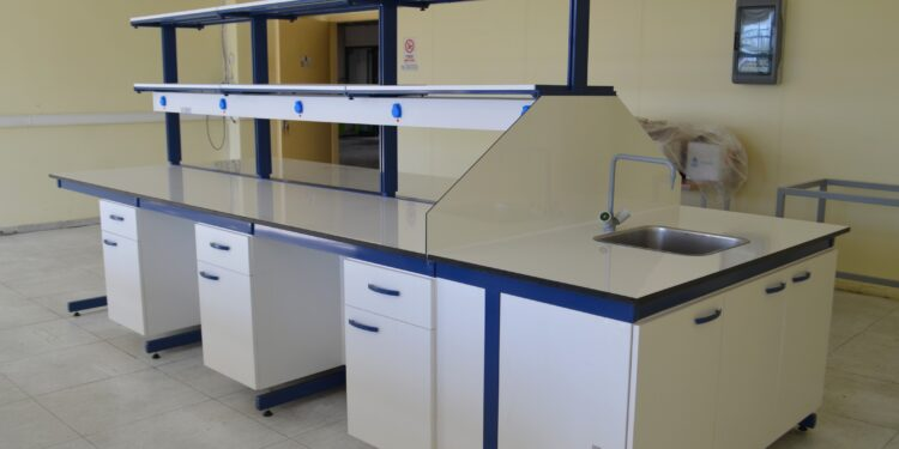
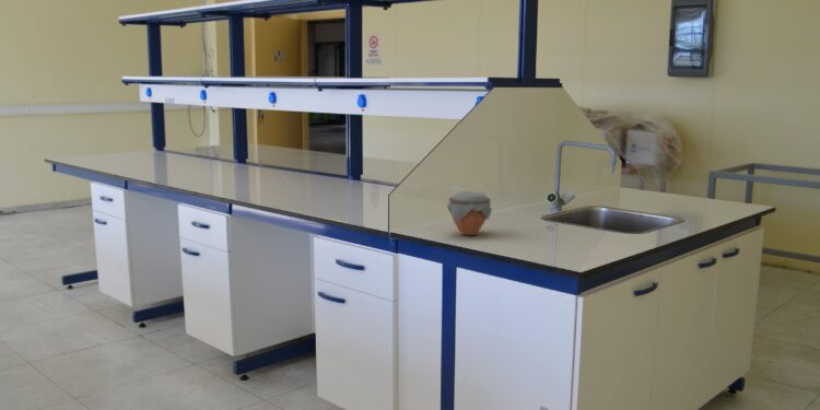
+ jar [446,190,493,236]
